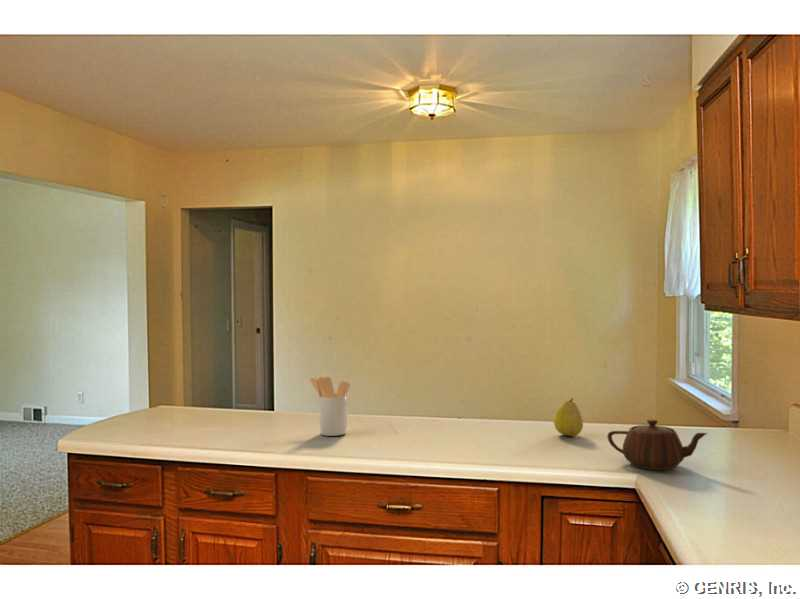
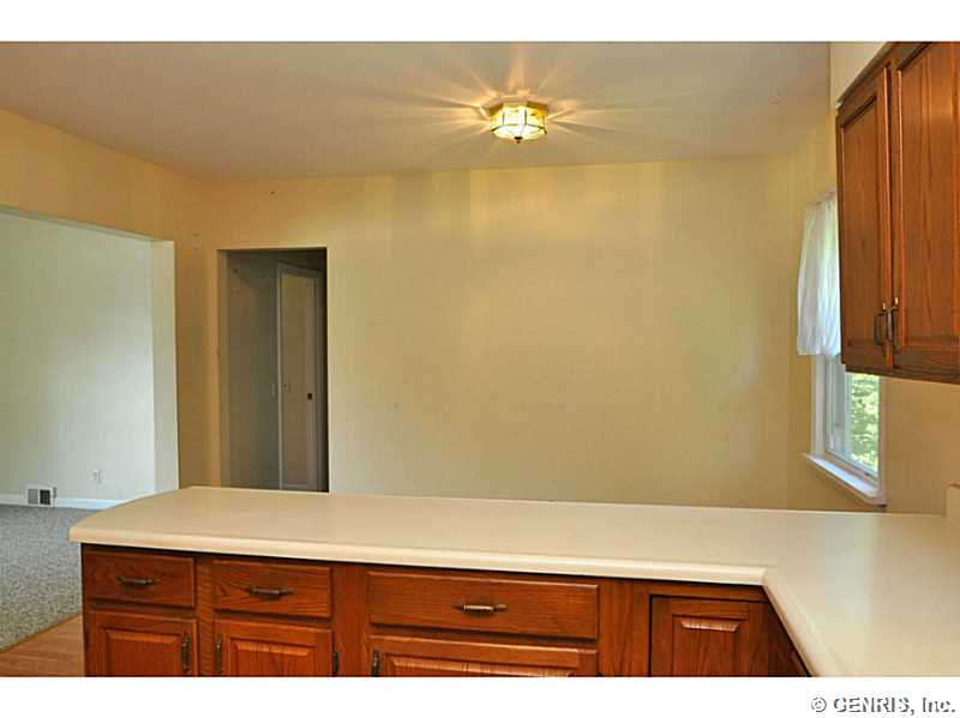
- fruit [553,397,584,438]
- utensil holder [309,376,351,437]
- teapot [606,419,709,471]
